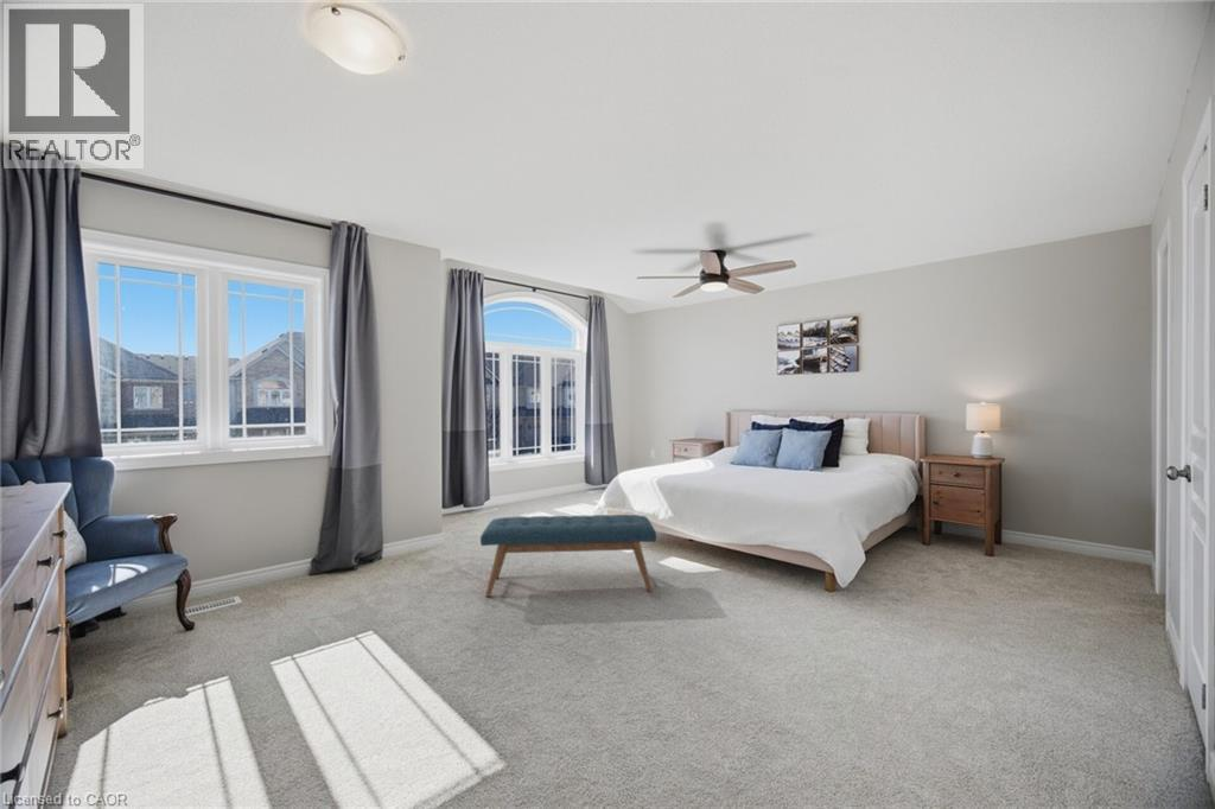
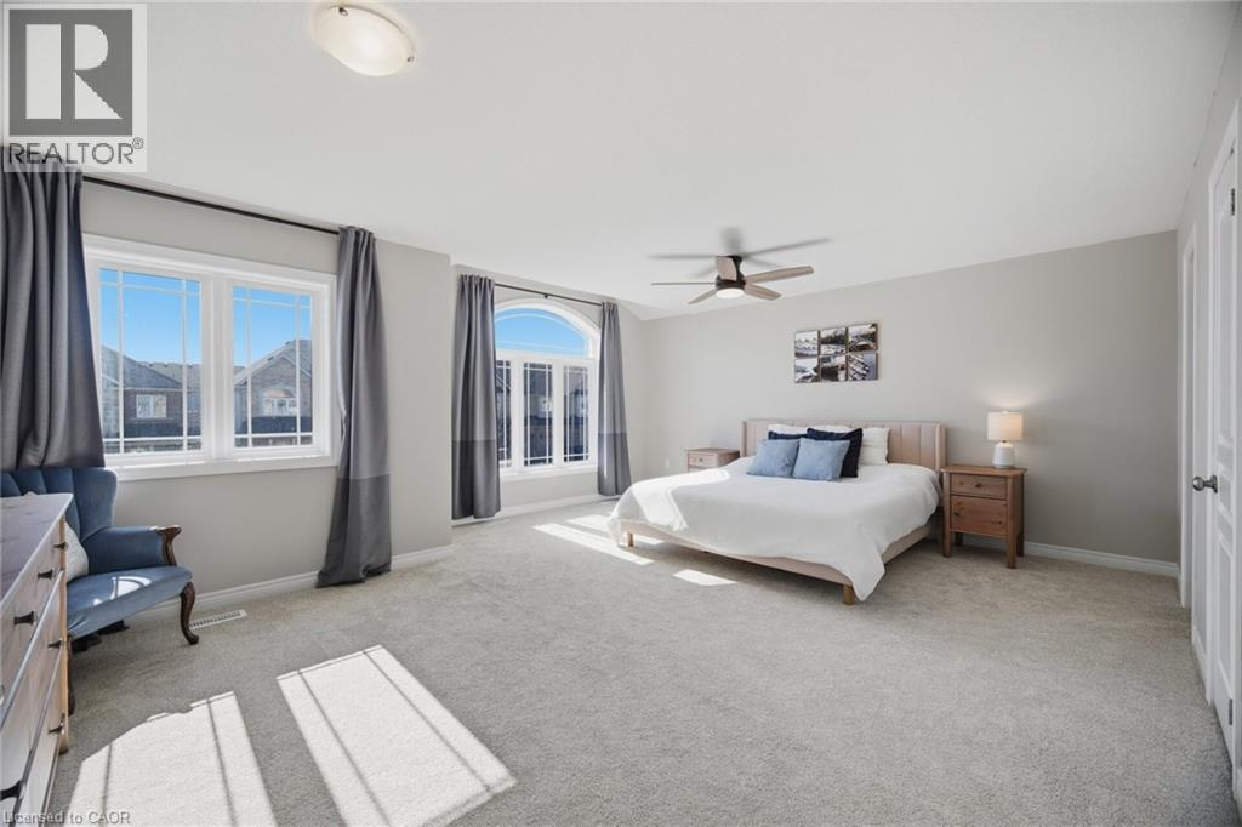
- bench [479,514,657,598]
